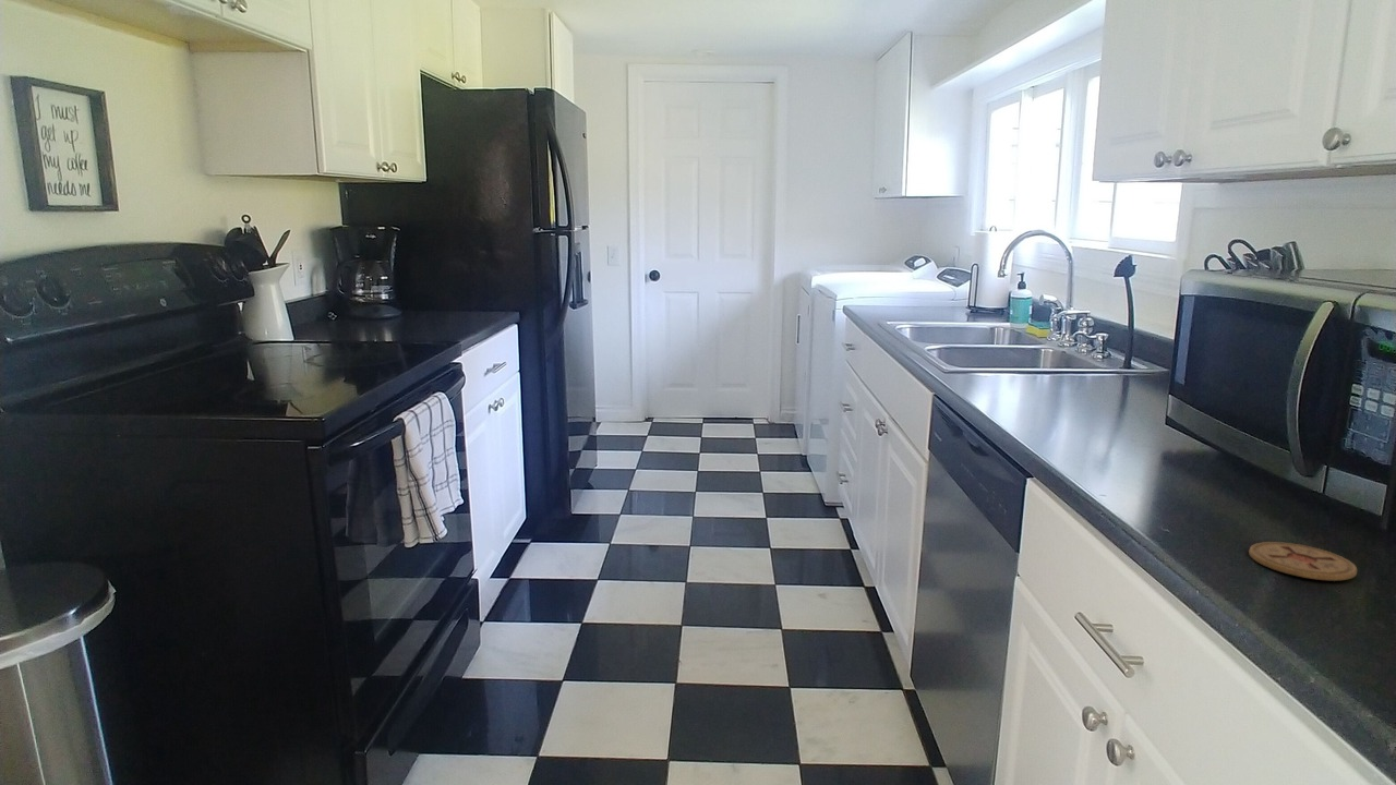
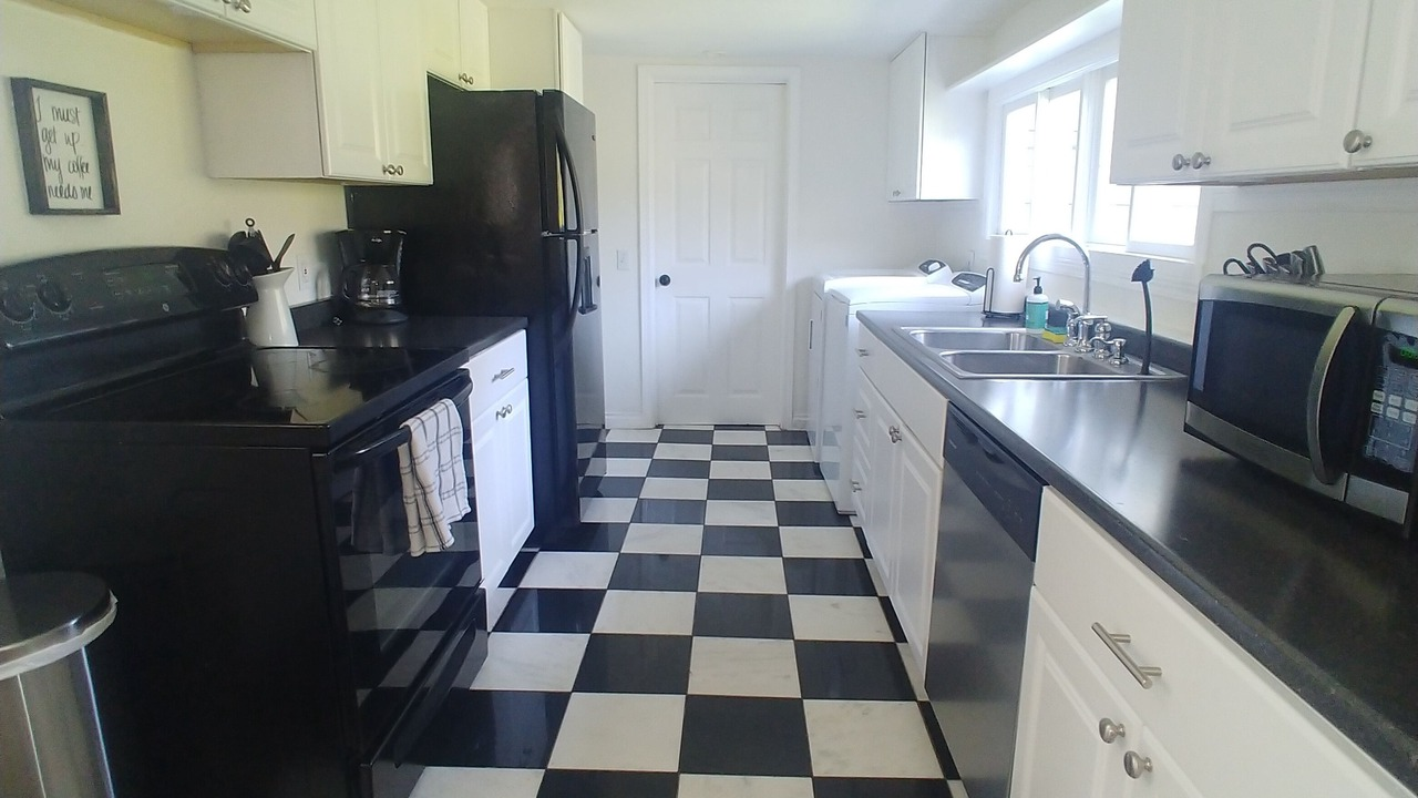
- coaster [1248,541,1358,582]
